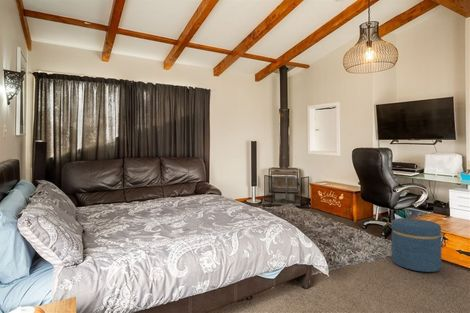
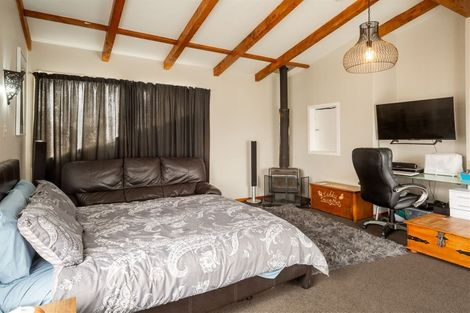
- ottoman [390,217,443,273]
